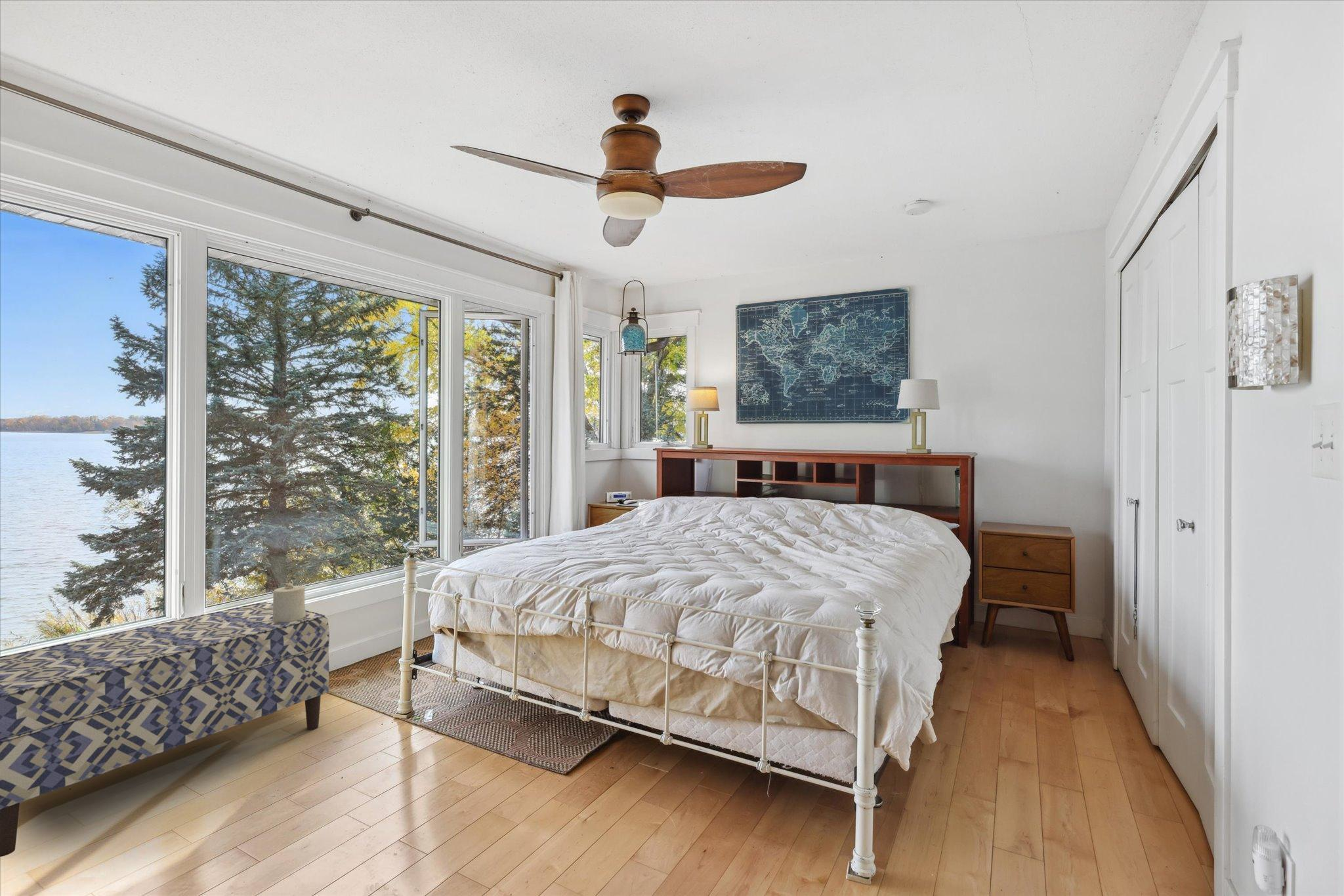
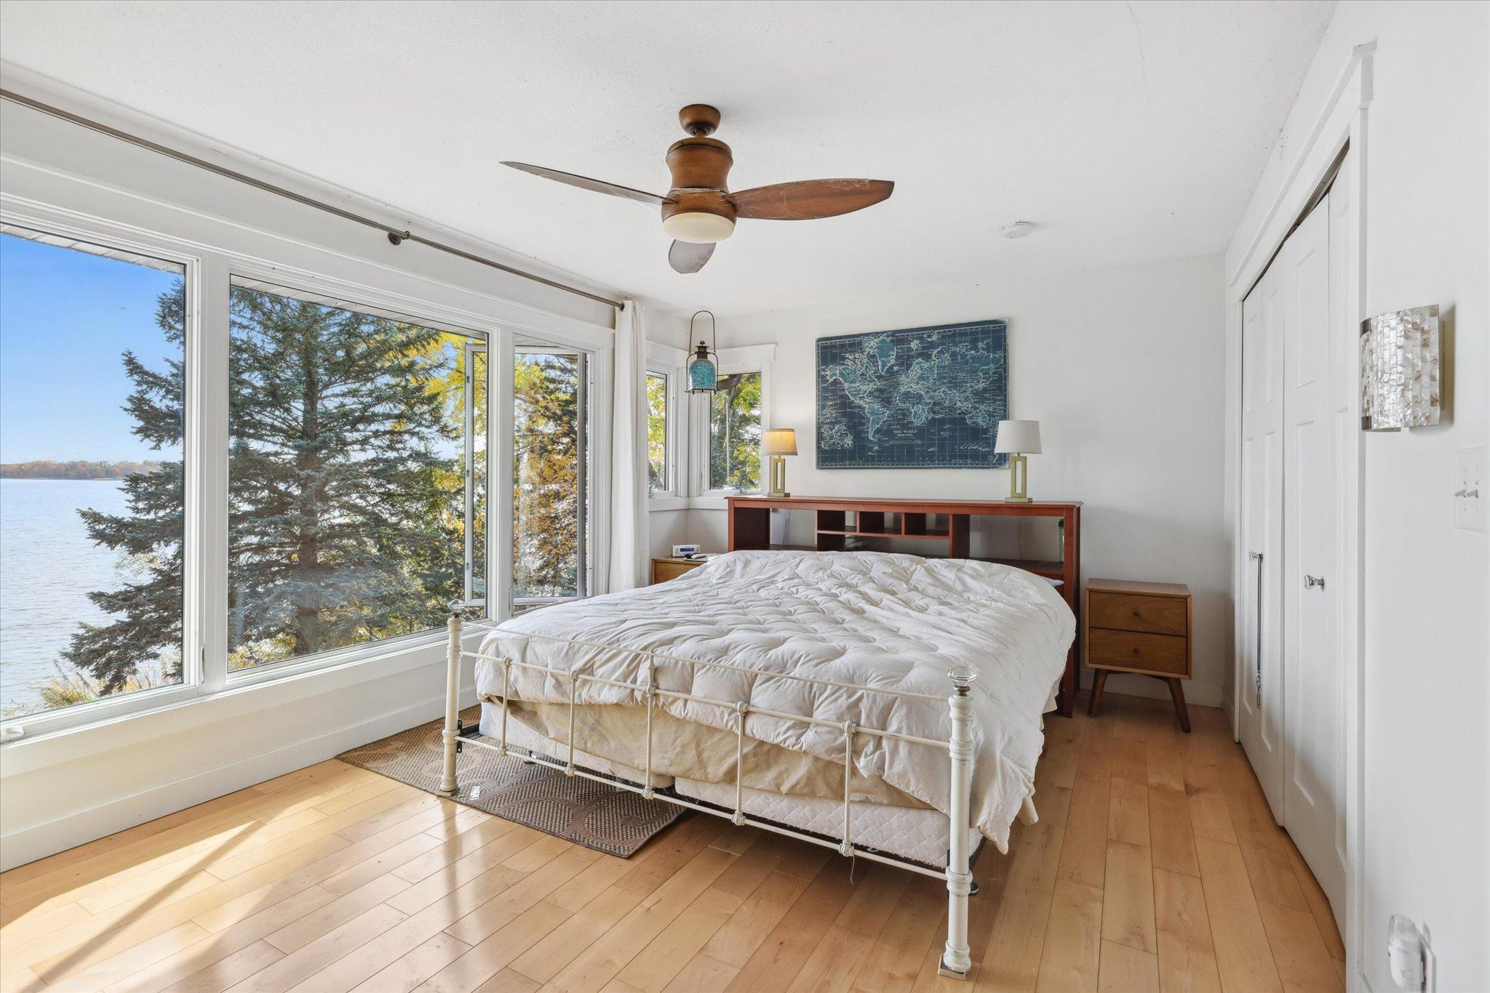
- bench [0,601,330,857]
- candle [272,582,306,622]
